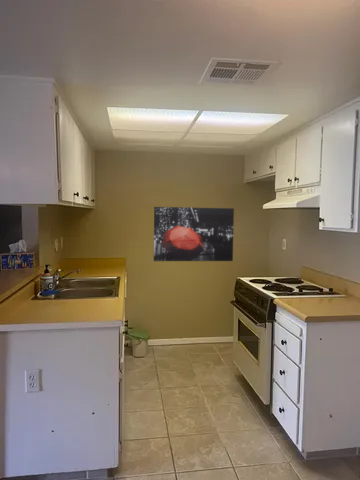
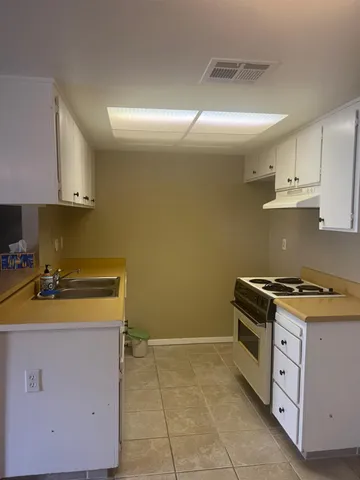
- wall art [153,206,235,262]
